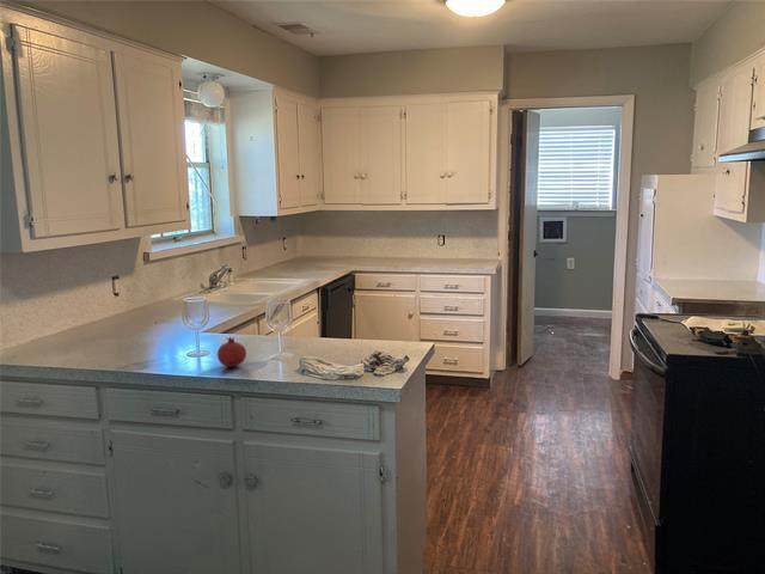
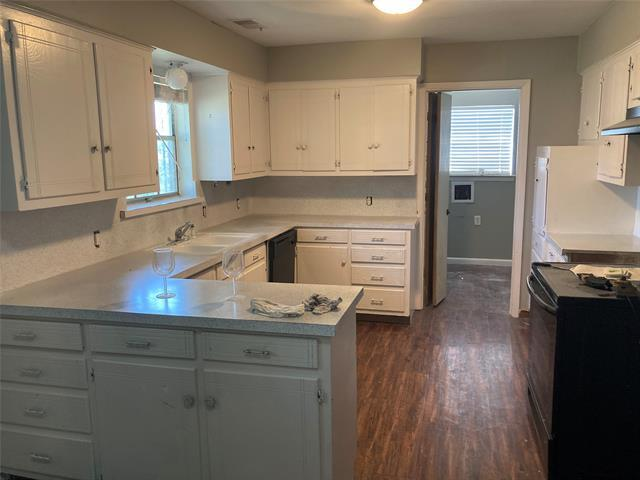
- fruit [216,336,247,368]
